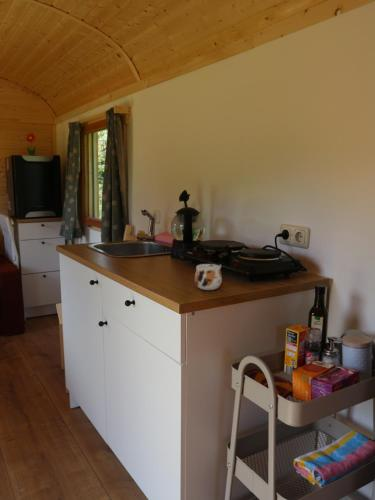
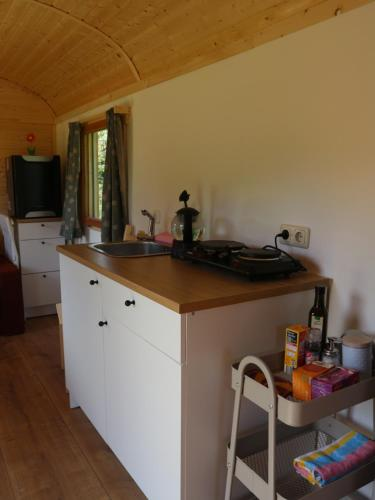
- mug [194,263,223,291]
